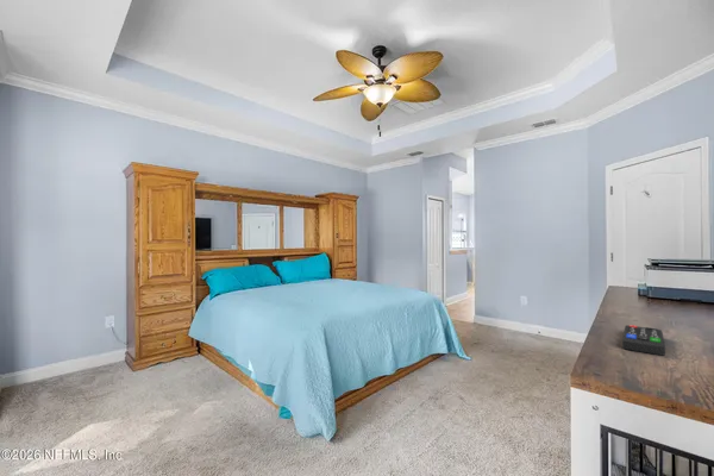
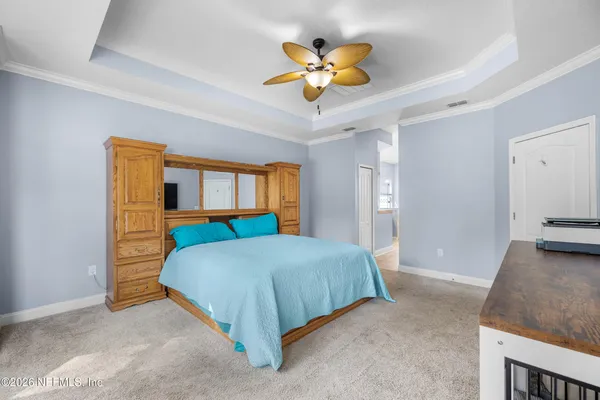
- remote control [621,324,666,357]
